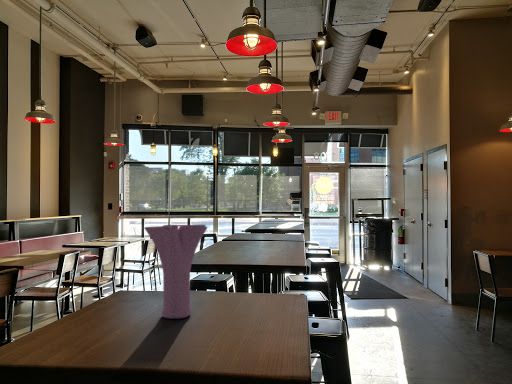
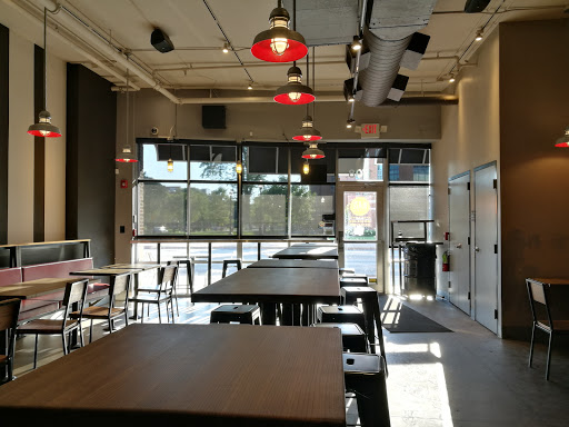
- vase [144,224,209,320]
